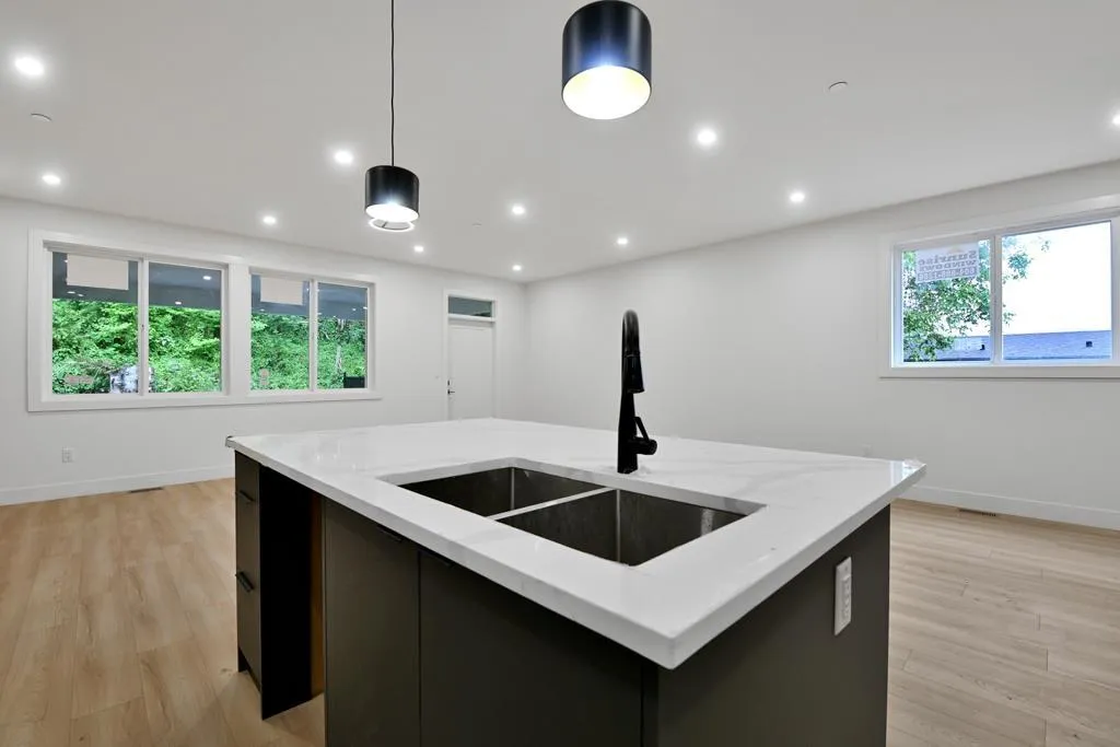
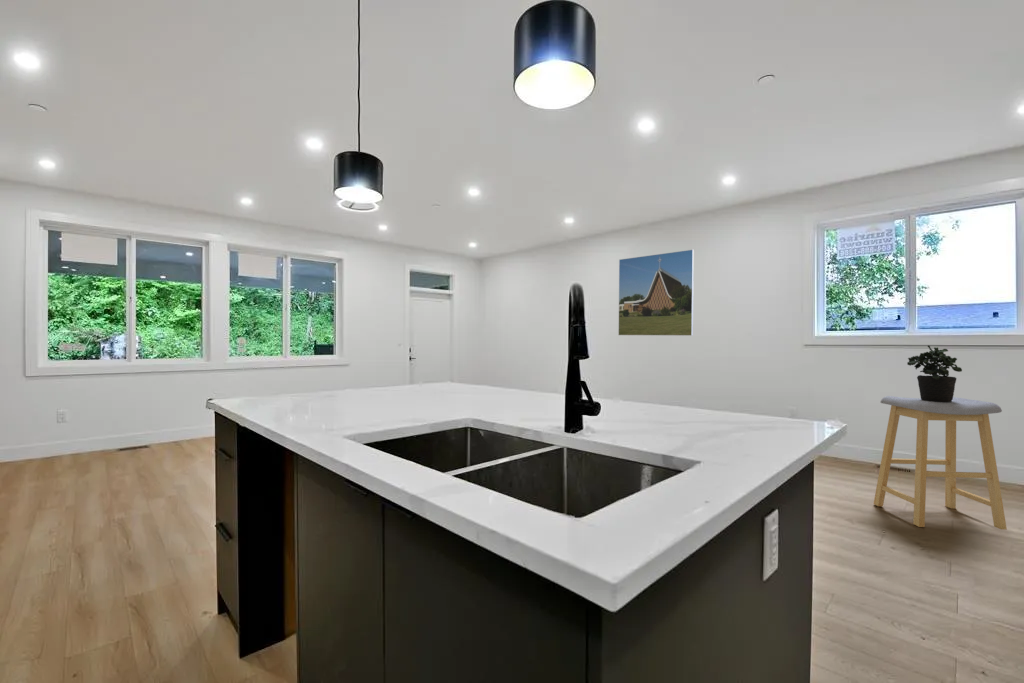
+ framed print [617,249,695,337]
+ potted plant [906,344,963,402]
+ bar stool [873,395,1008,531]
